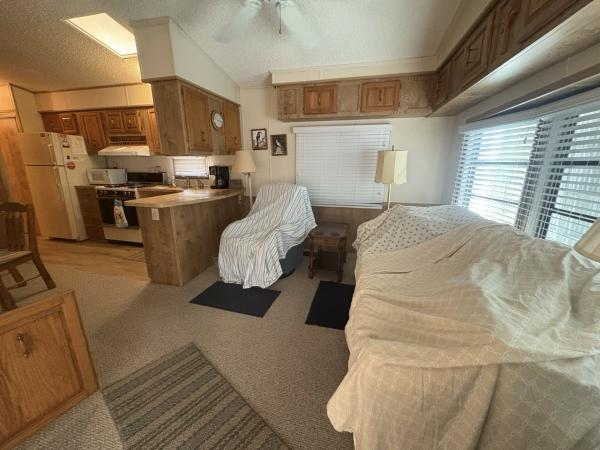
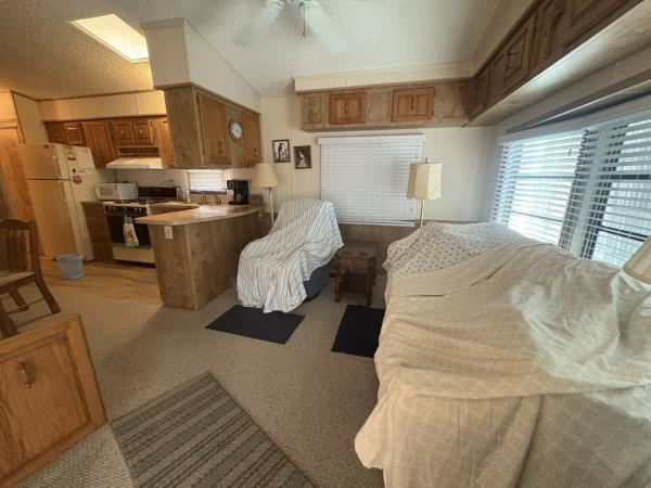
+ wastebasket [55,253,85,281]
